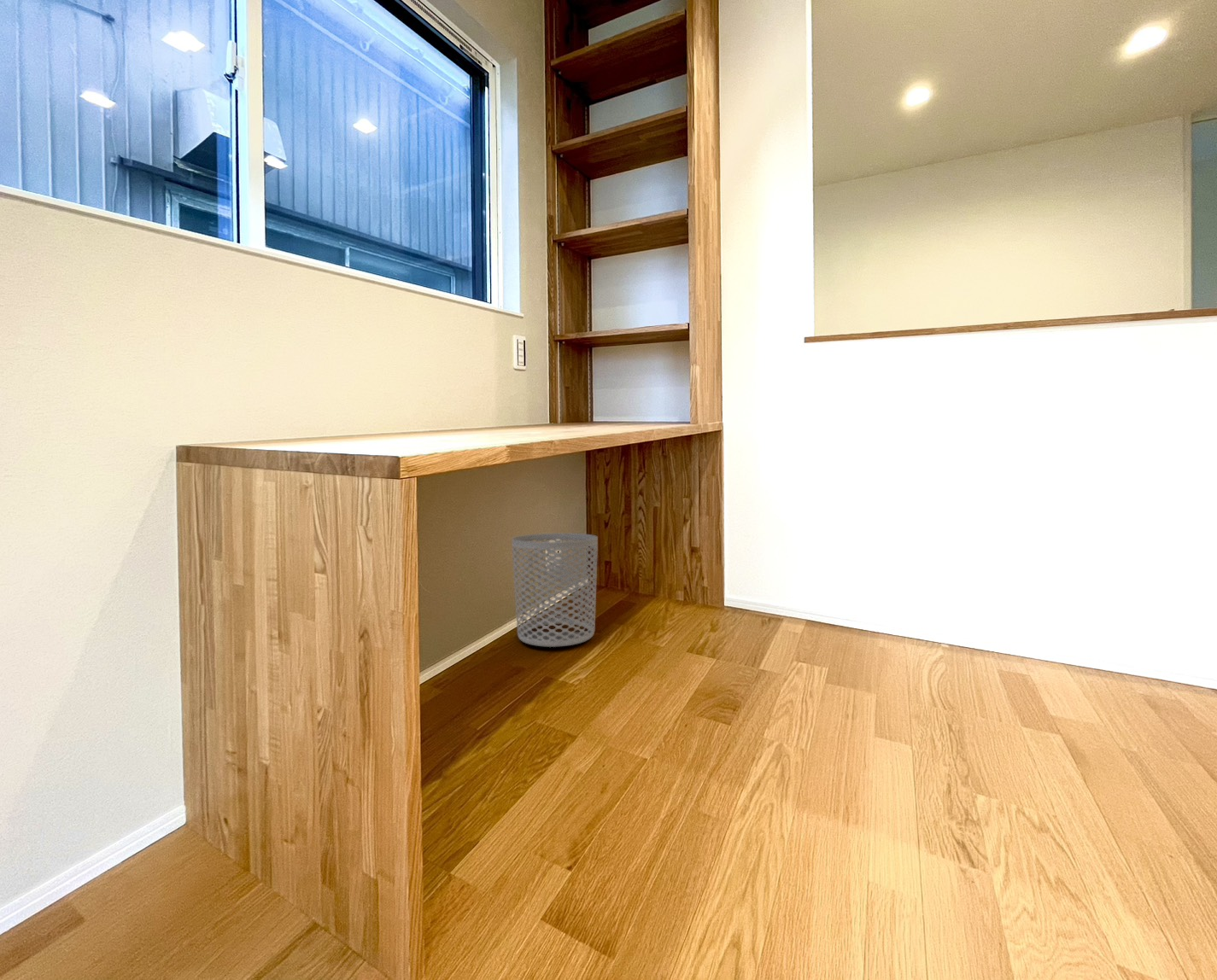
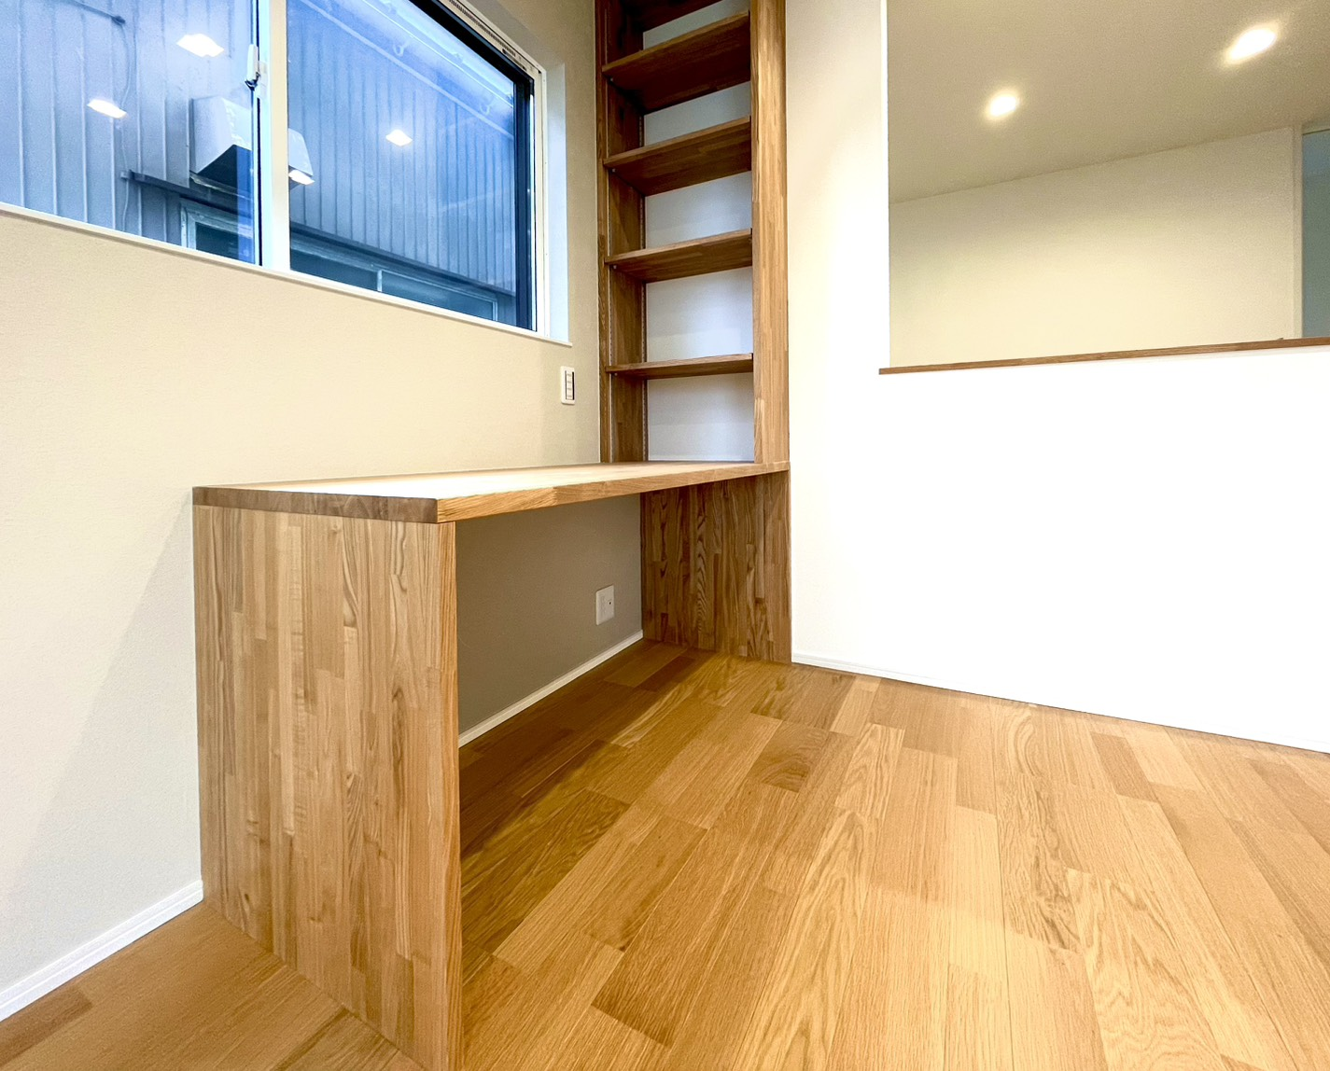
- waste bin [511,533,599,648]
